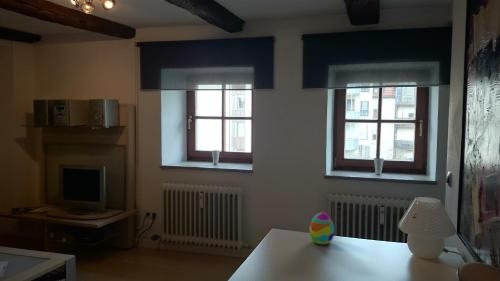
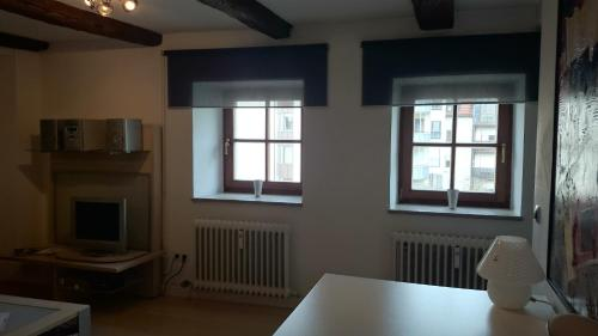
- decorative egg [308,212,335,245]
